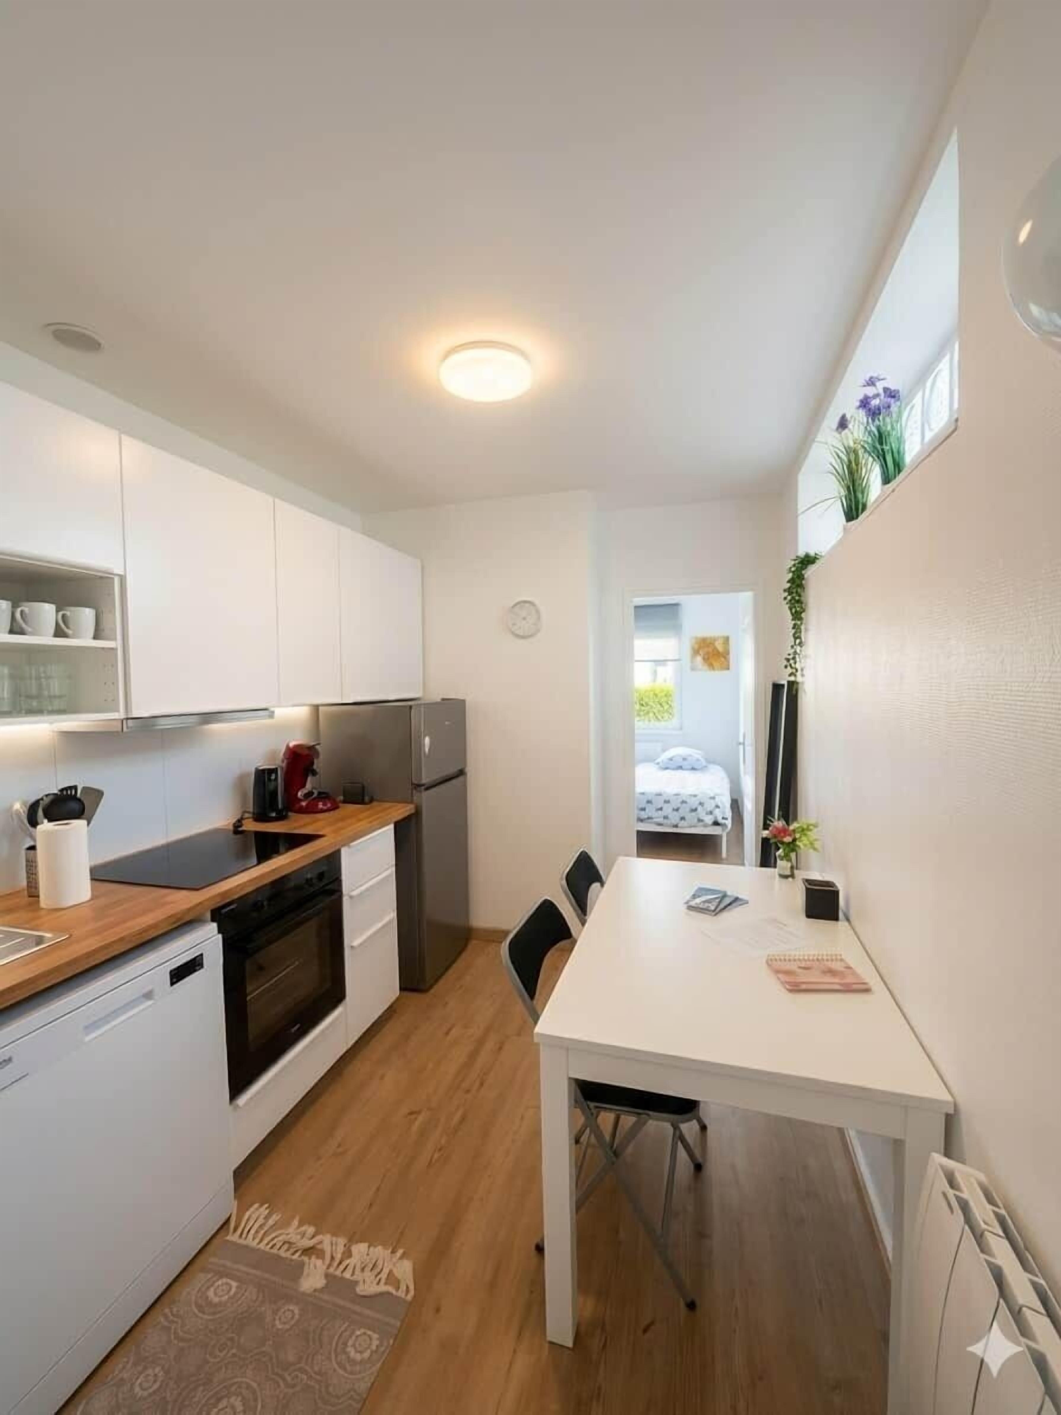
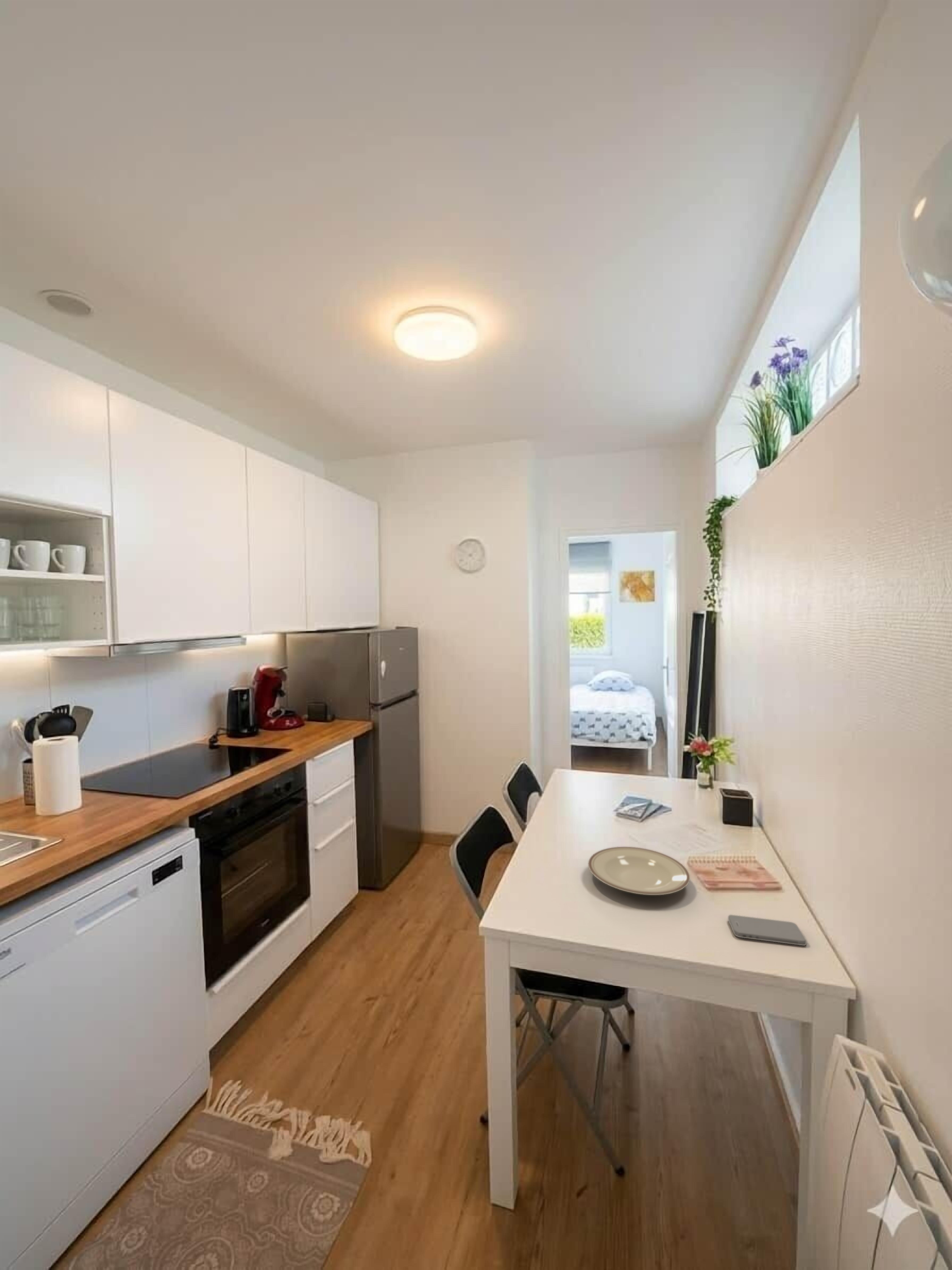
+ smartphone [728,914,807,946]
+ plate [588,846,690,895]
